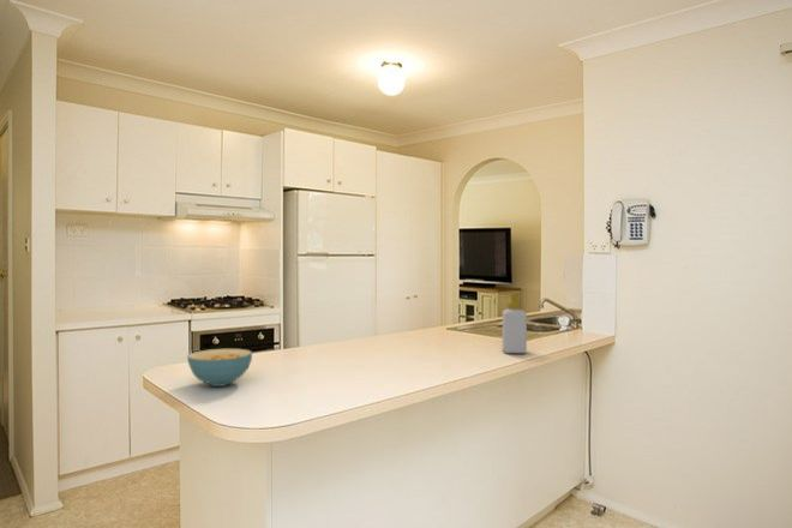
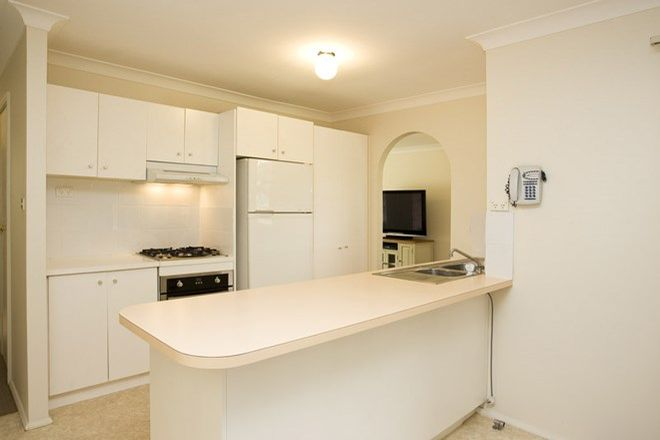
- soap bottle [502,292,528,354]
- cereal bowl [186,348,253,388]
